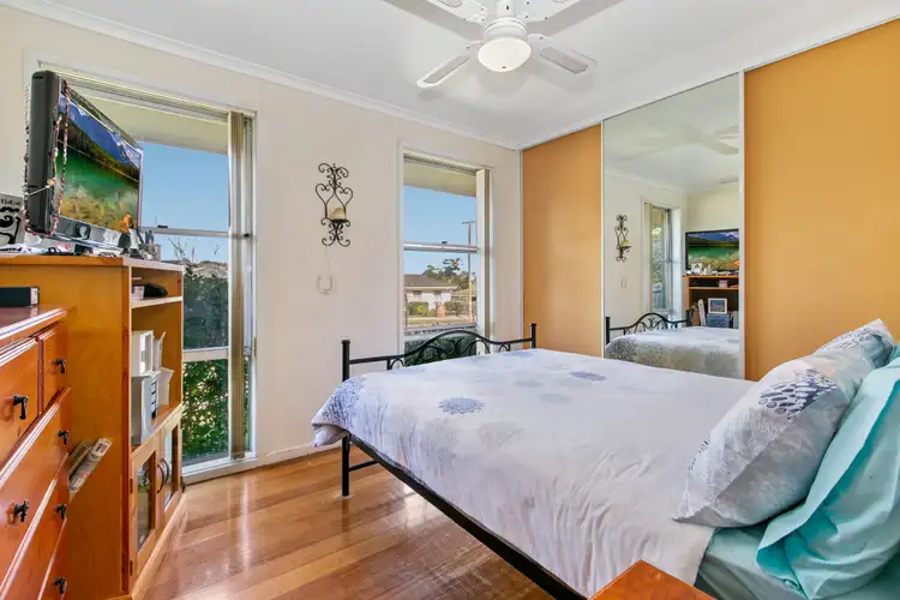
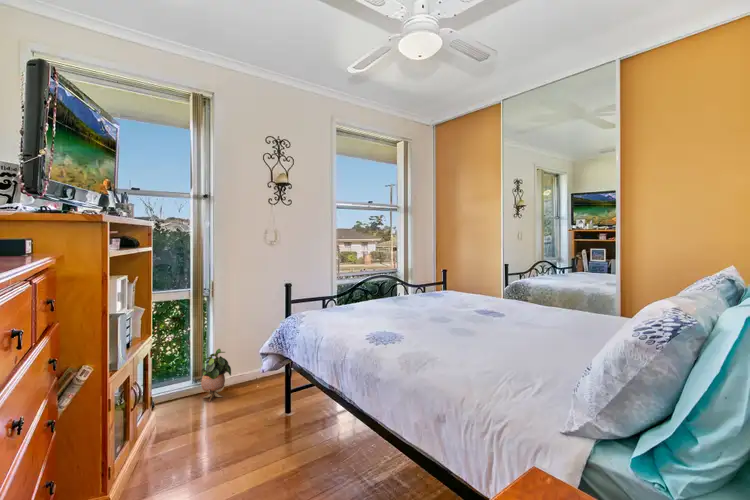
+ potted plant [200,348,232,402]
